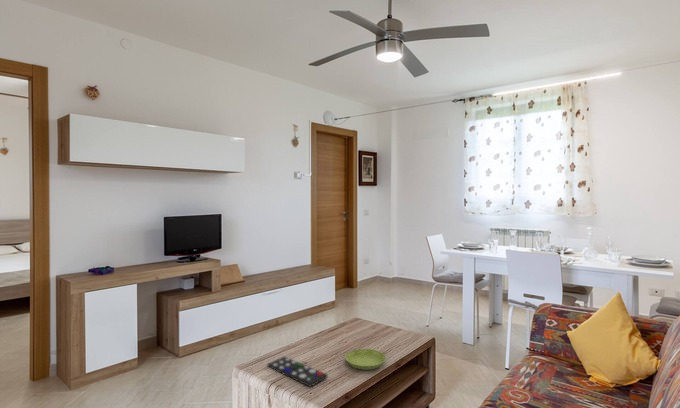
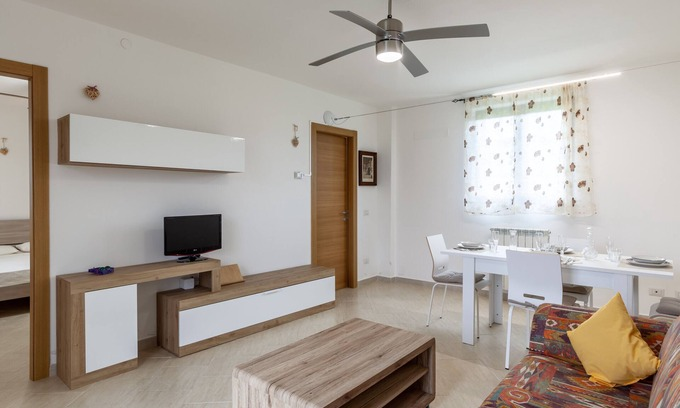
- saucer [344,348,387,371]
- remote control [266,356,328,388]
